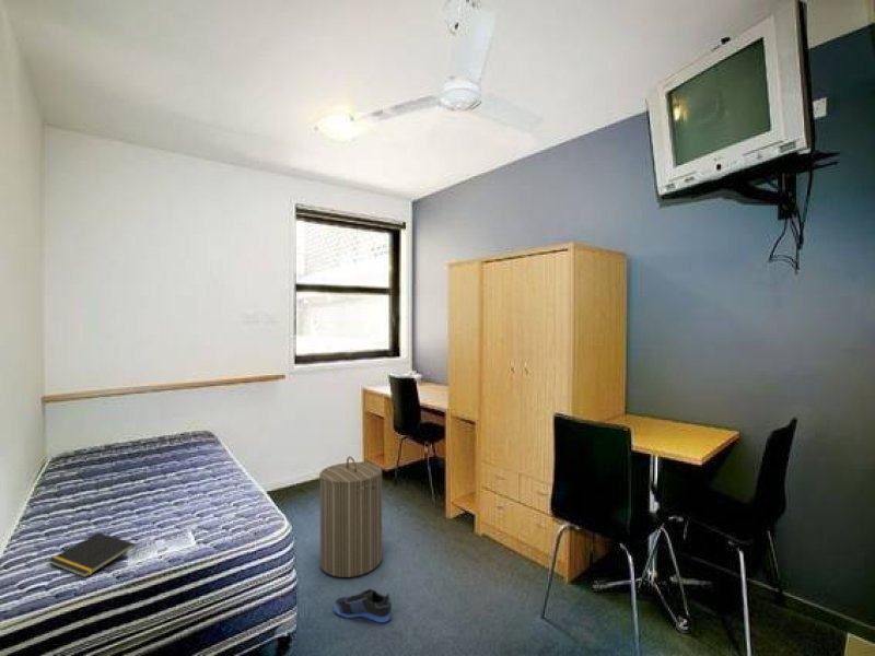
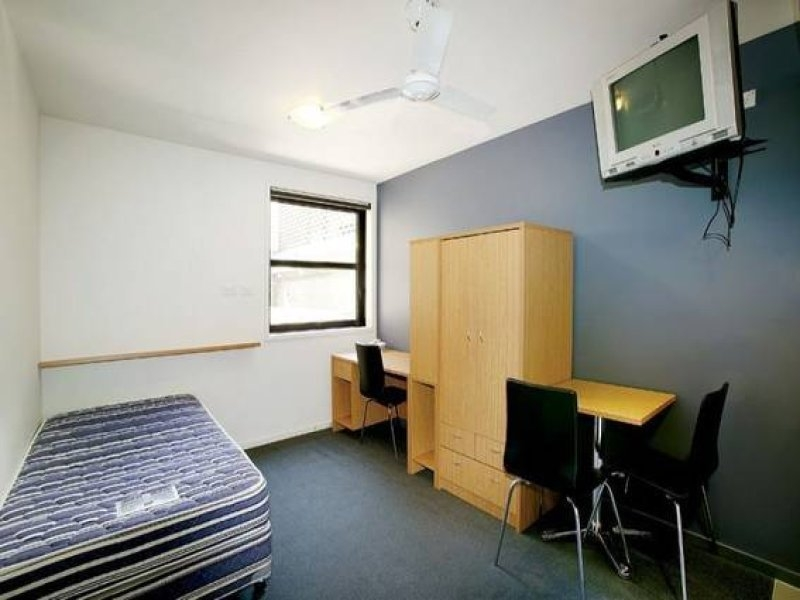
- laundry hamper [318,455,383,578]
- notepad [47,531,136,578]
- sneaker [332,588,393,623]
